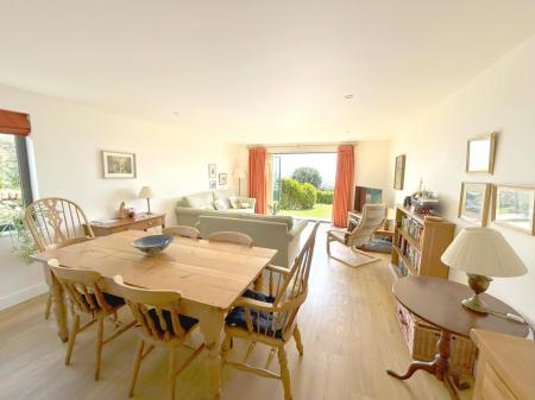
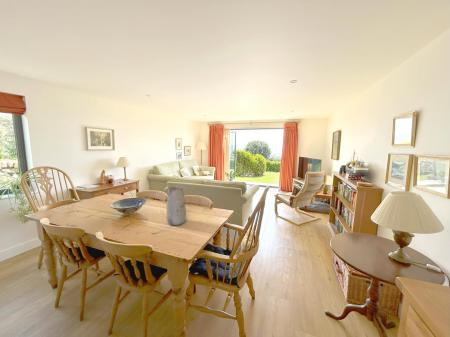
+ vase [165,185,187,226]
